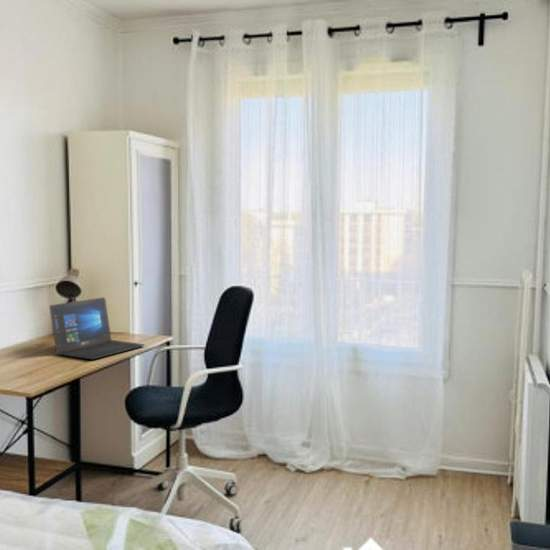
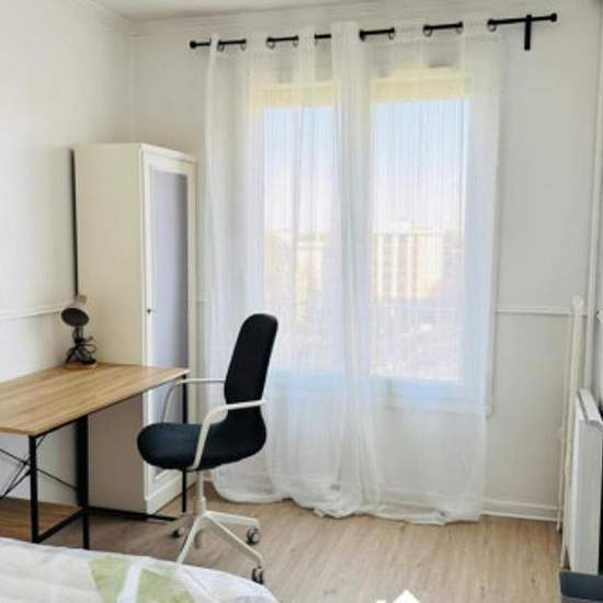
- laptop [49,296,146,360]
